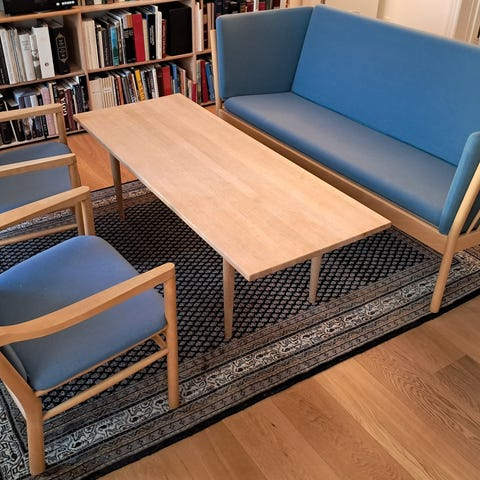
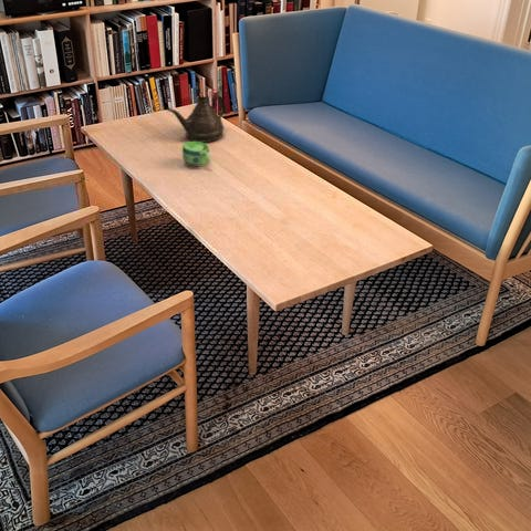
+ teapot [166,93,227,144]
+ cup [181,140,211,167]
